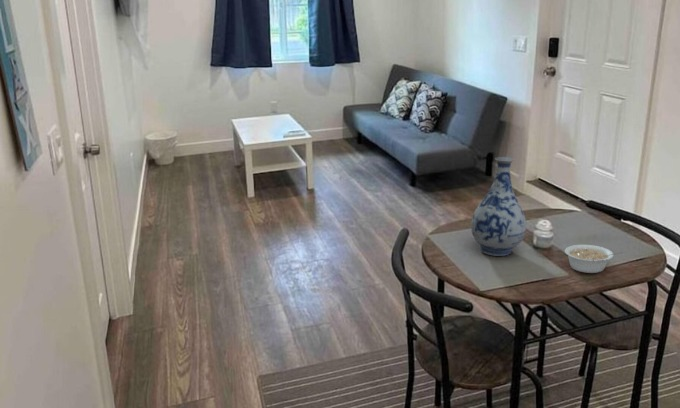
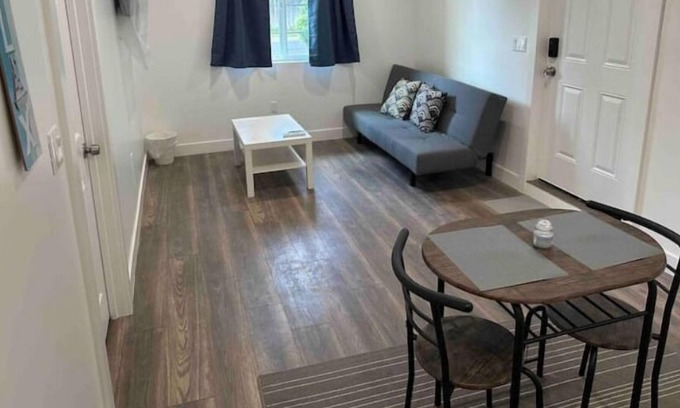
- vase [470,156,527,257]
- legume [564,244,625,274]
